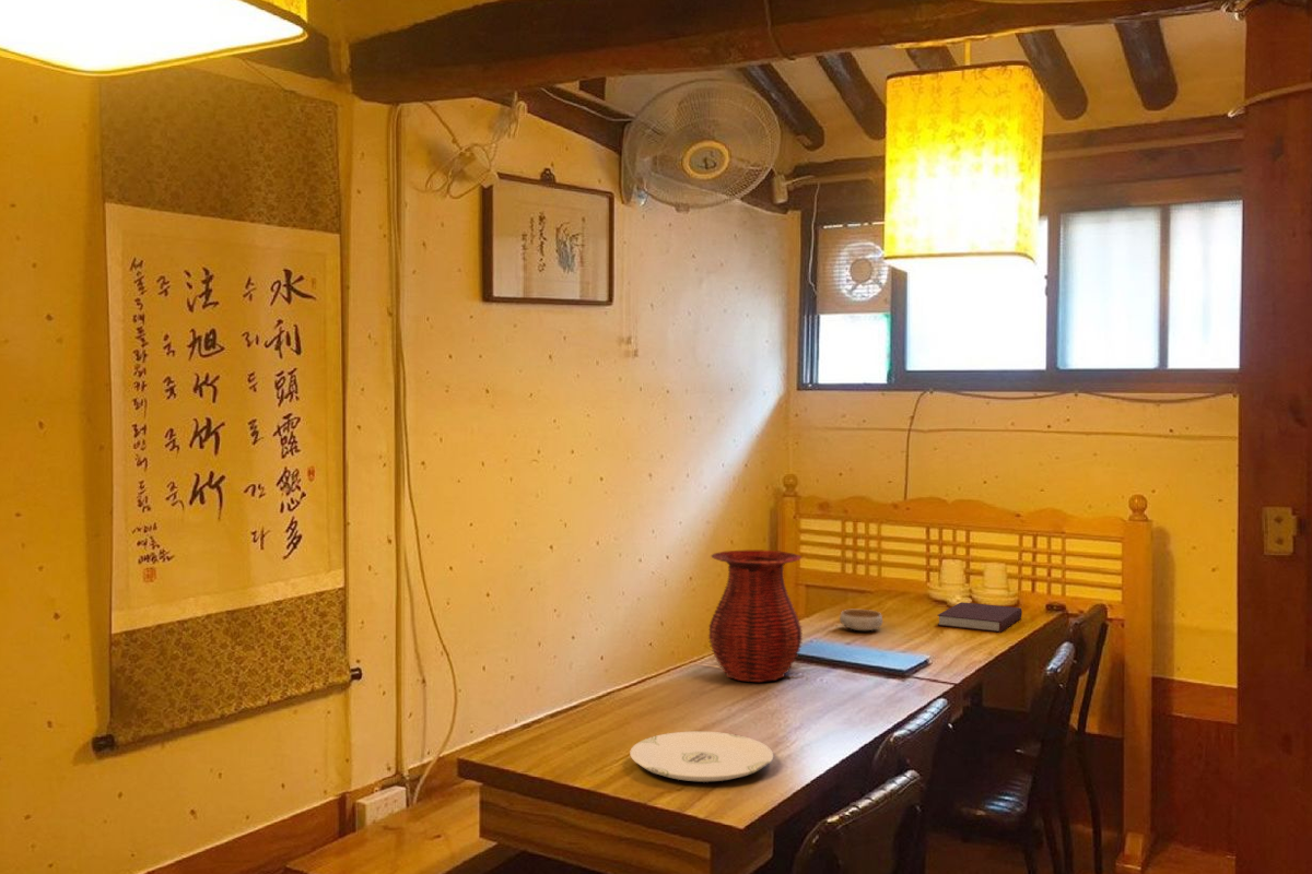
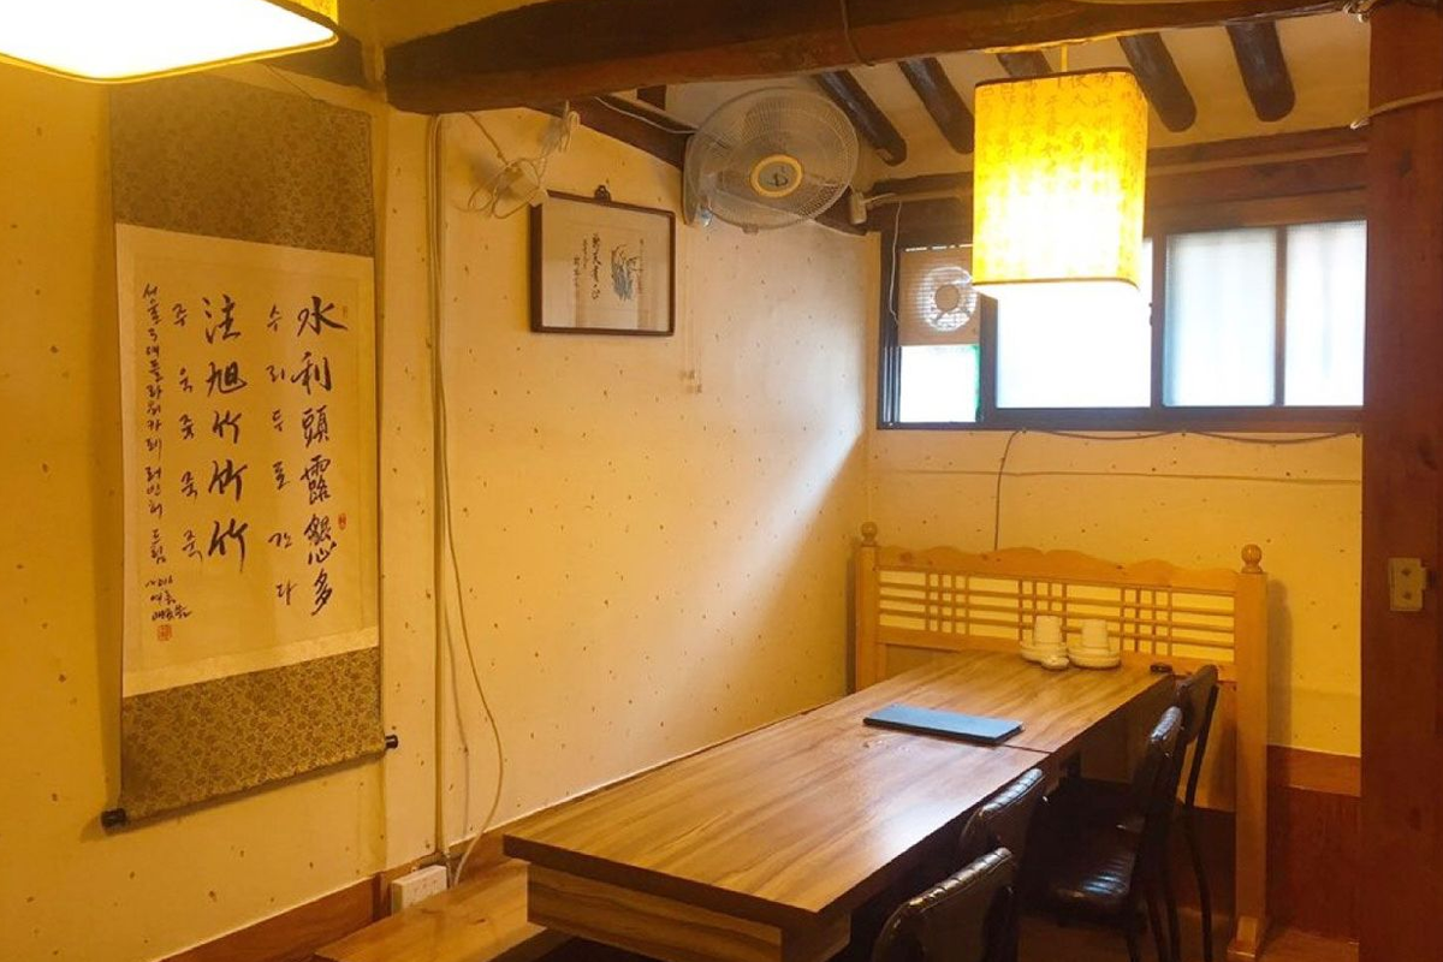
- plate [629,731,774,783]
- notebook [936,601,1023,633]
- vase [707,548,804,683]
- bowl [839,609,883,631]
